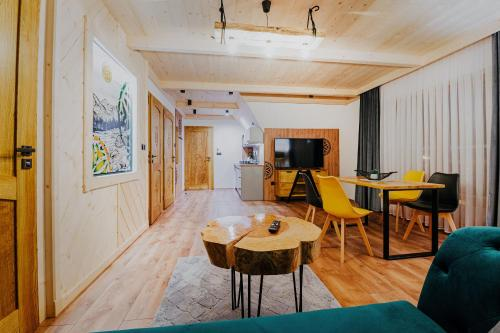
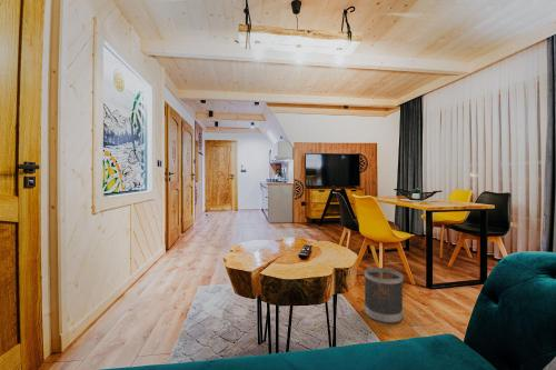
+ wastebasket [364,267,405,324]
